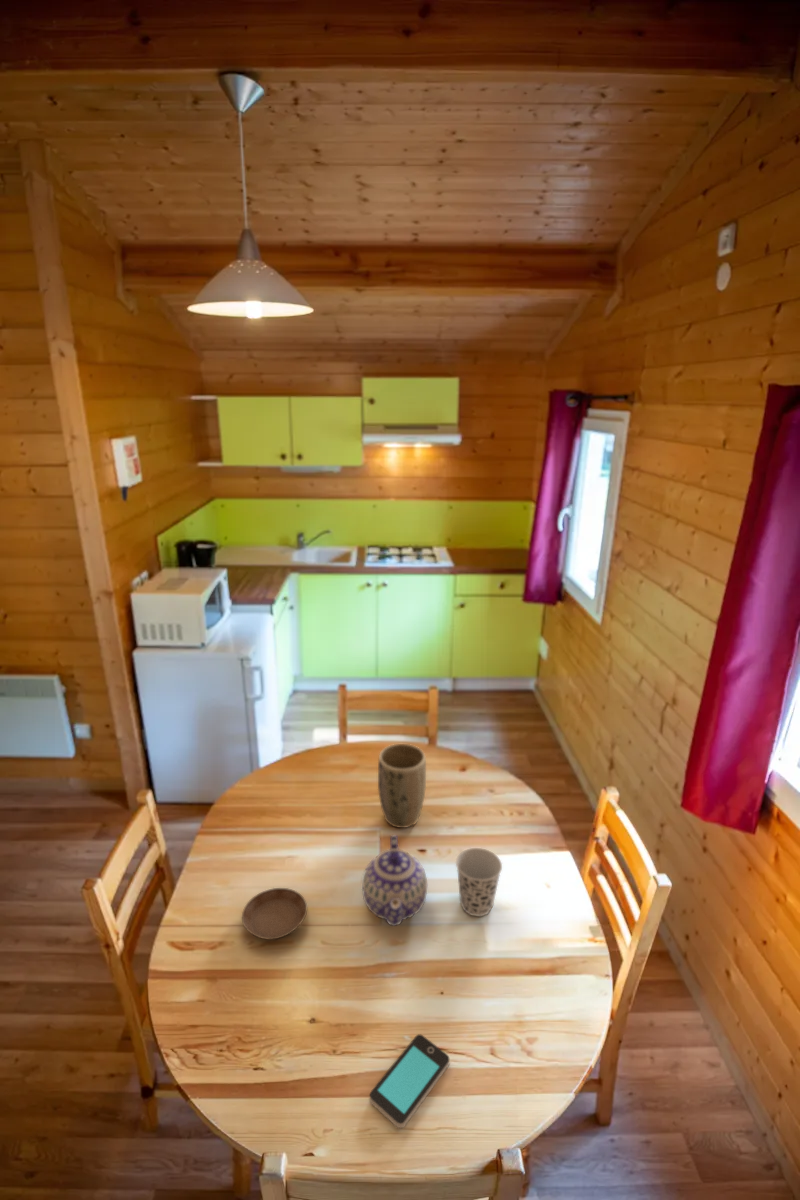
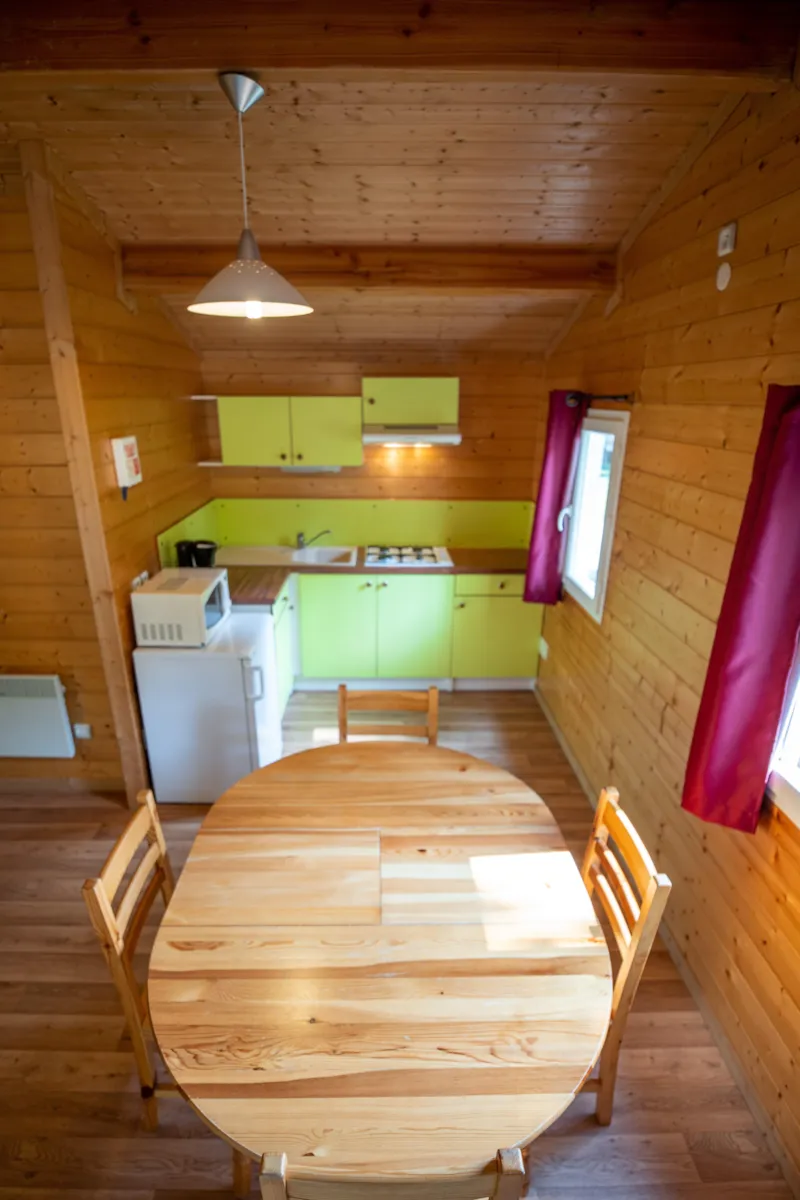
- cup [455,847,503,917]
- plant pot [377,743,427,829]
- saucer [241,887,308,940]
- teapot [361,834,428,927]
- smartphone [369,1033,450,1129]
